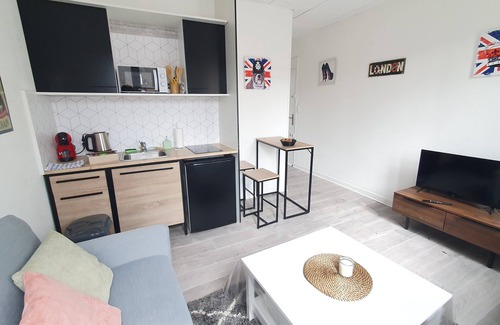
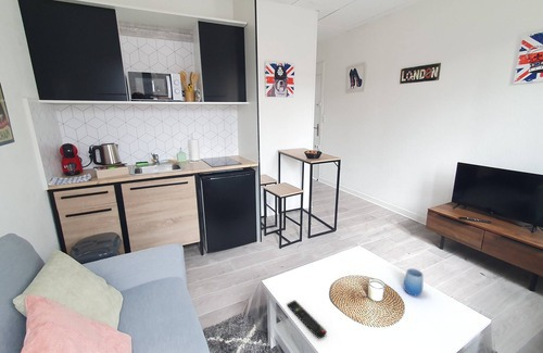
+ remote control [286,300,328,339]
+ cup [402,267,425,297]
